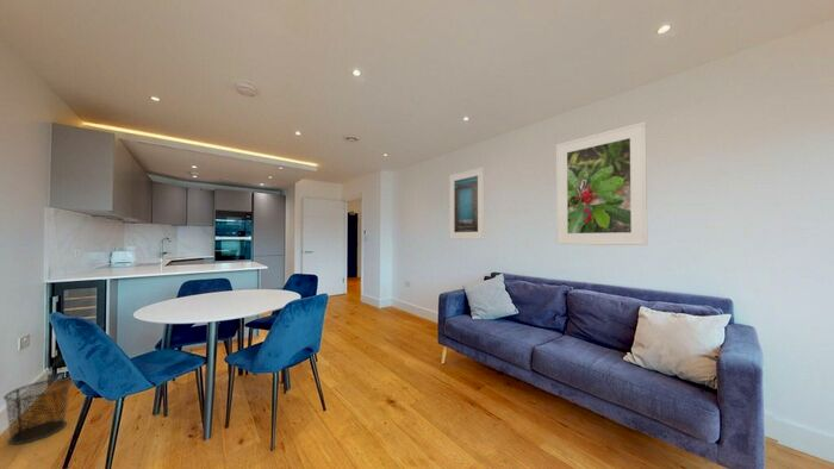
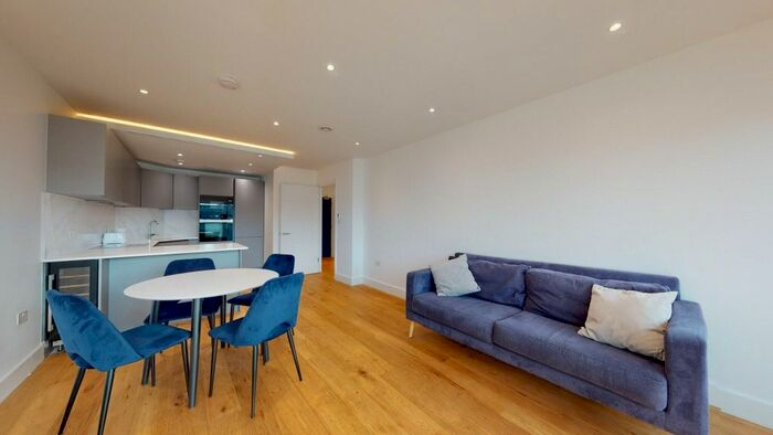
- waste bin [2,377,73,445]
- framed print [555,120,648,246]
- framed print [448,165,486,240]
